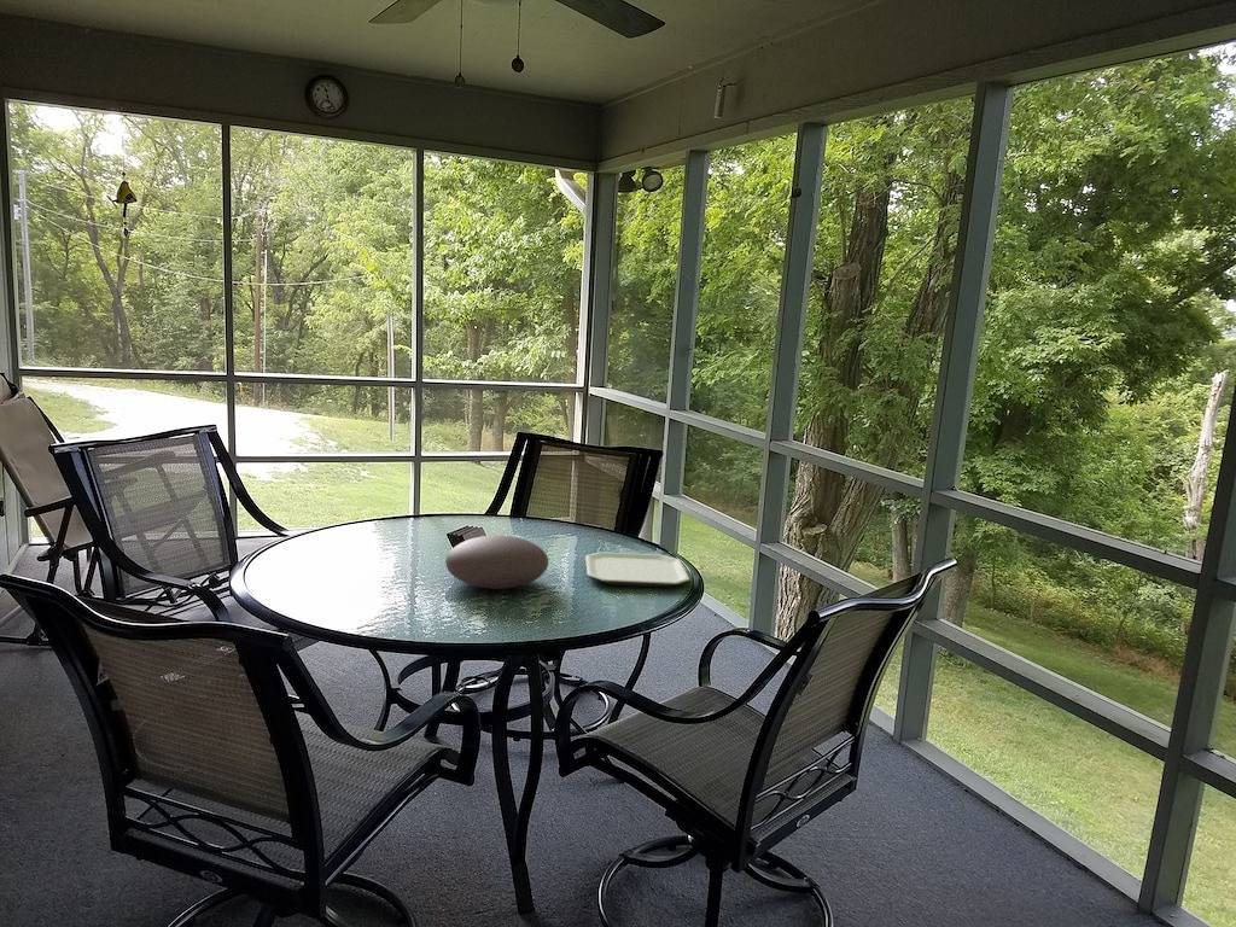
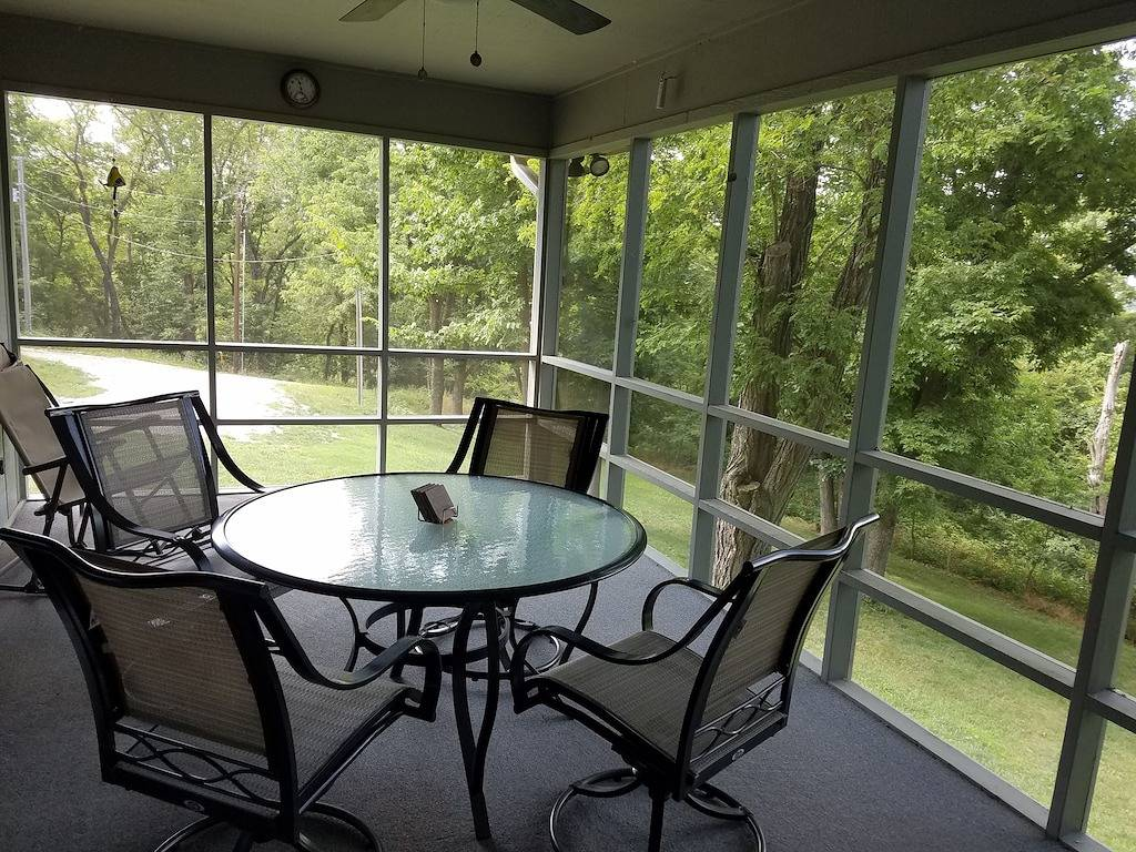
- plate [584,552,692,588]
- decorative bowl [444,535,549,590]
